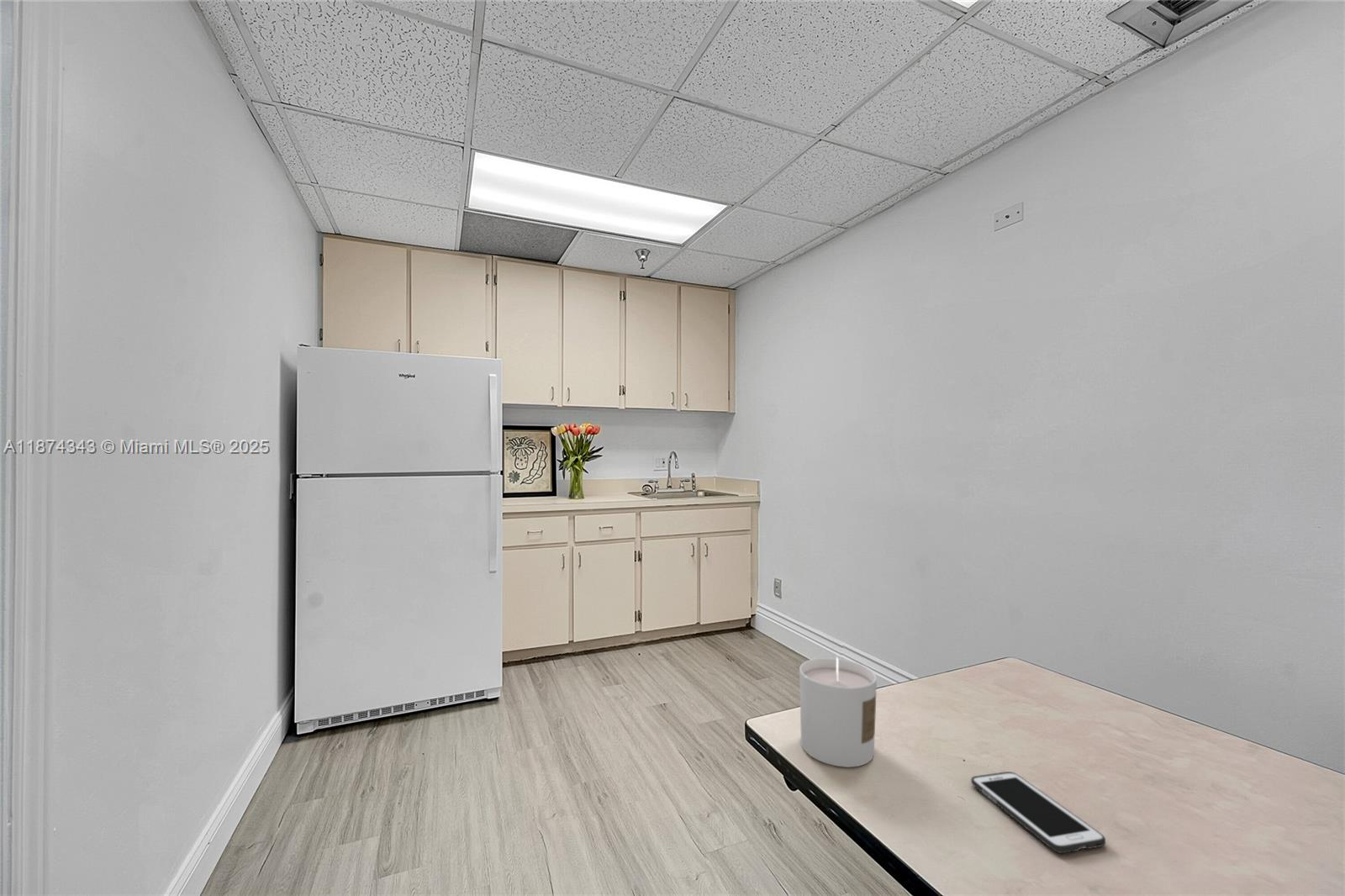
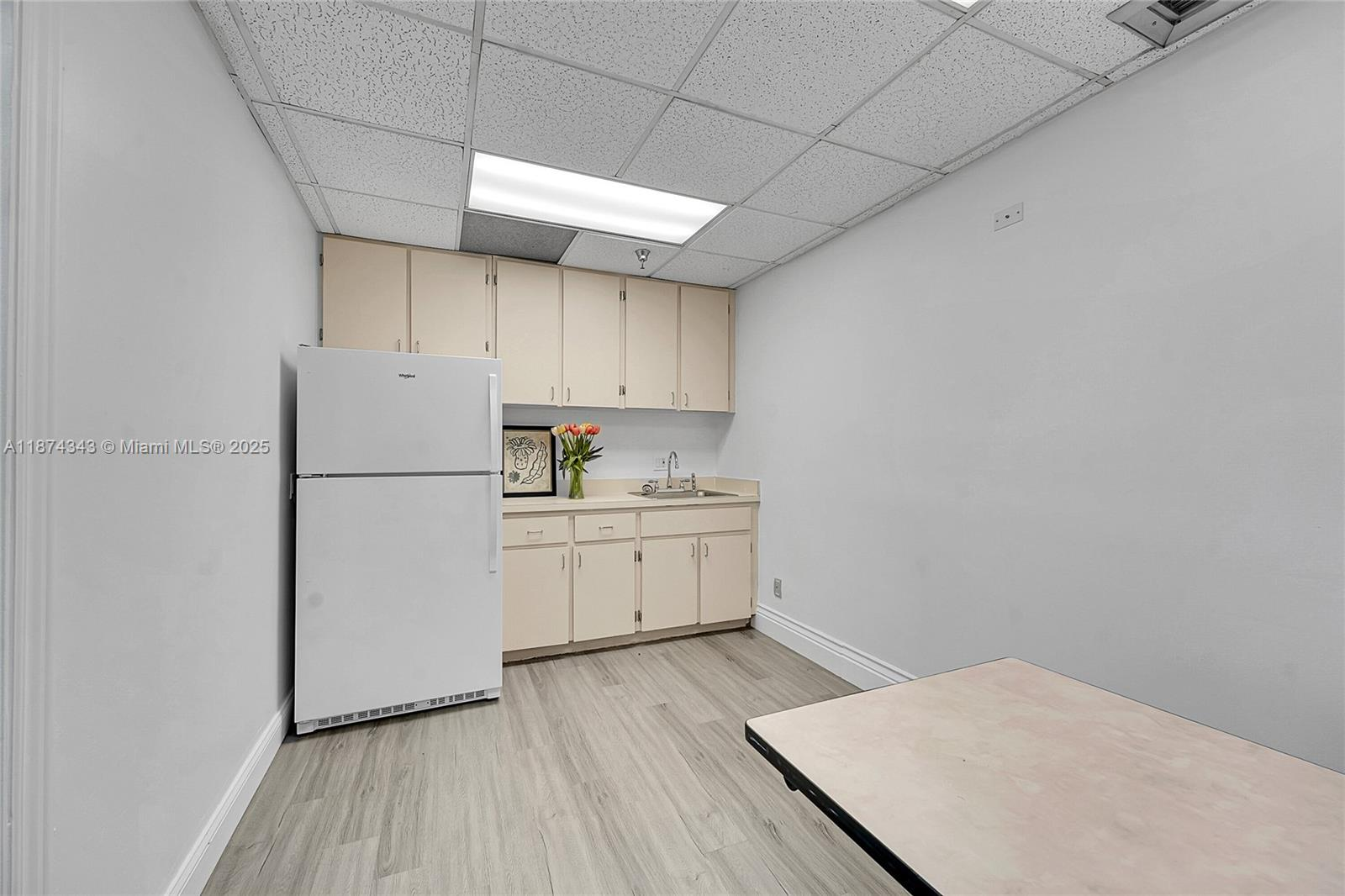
- cell phone [970,771,1106,854]
- candle [799,655,878,768]
